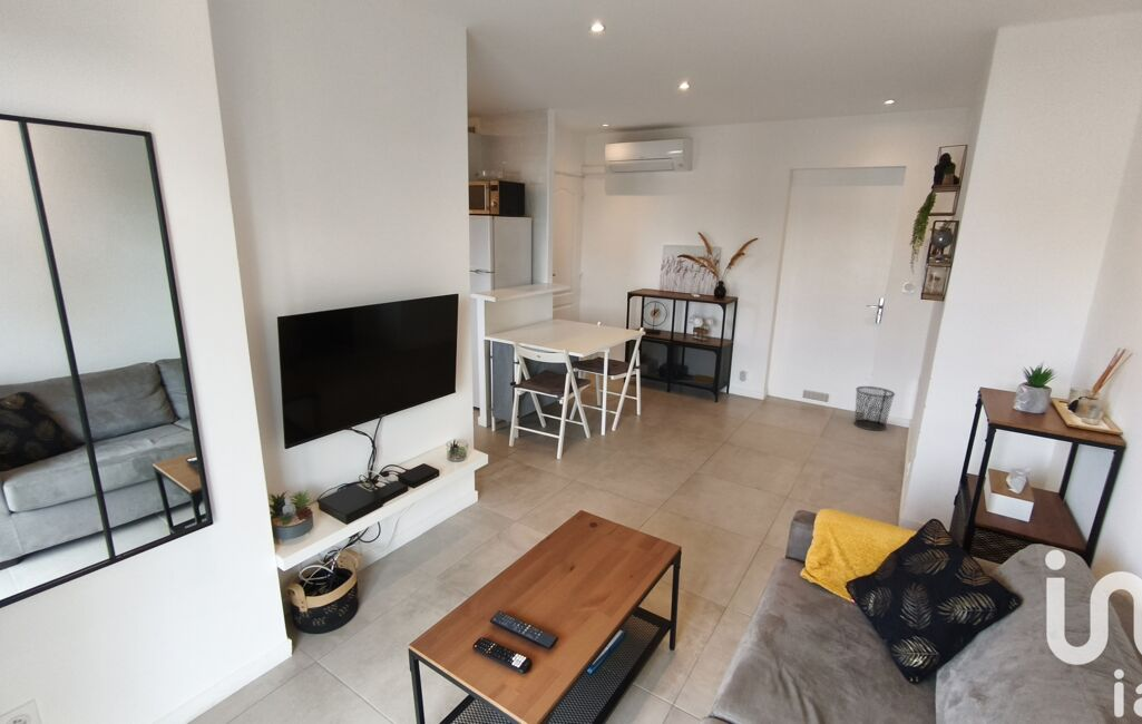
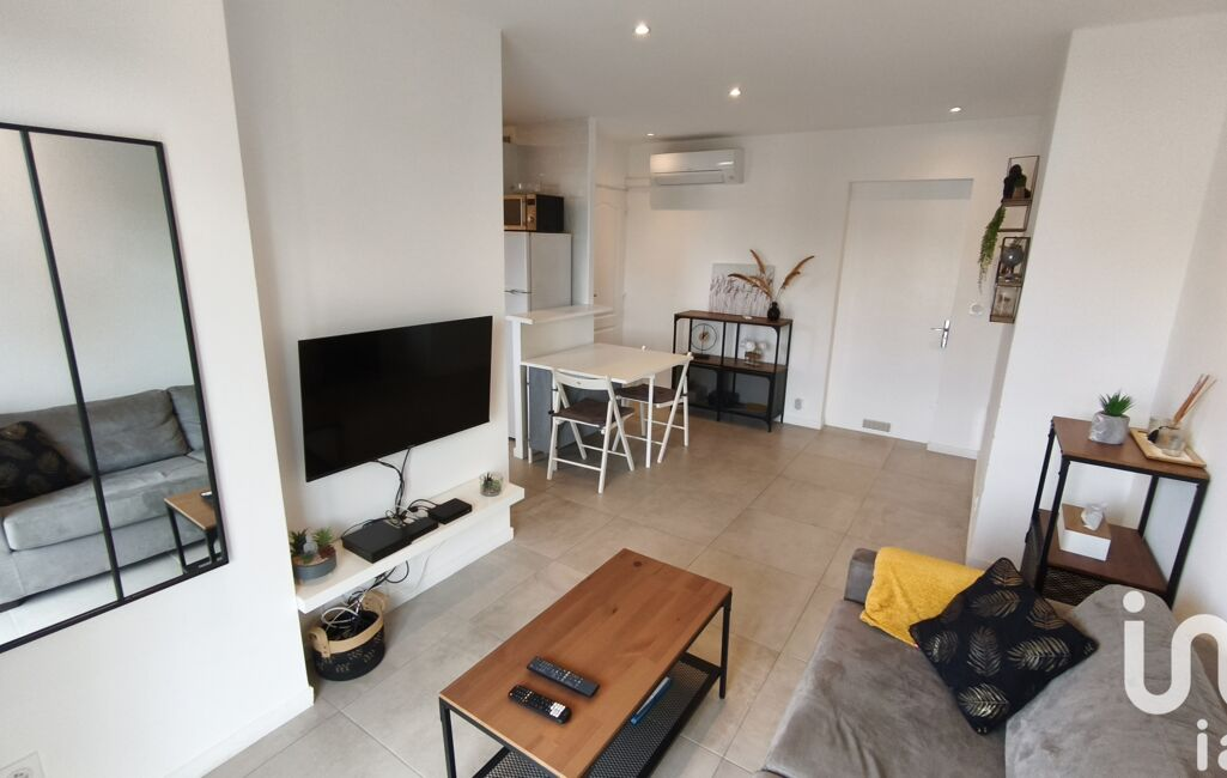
- waste bin [852,385,896,432]
